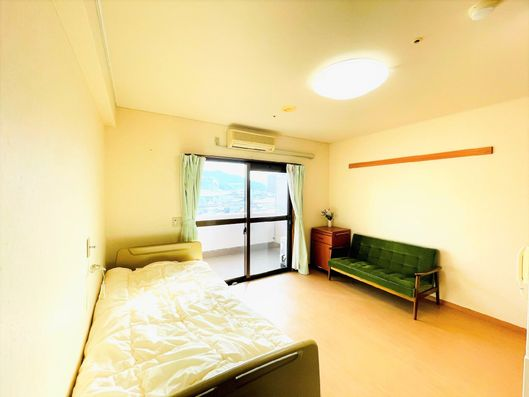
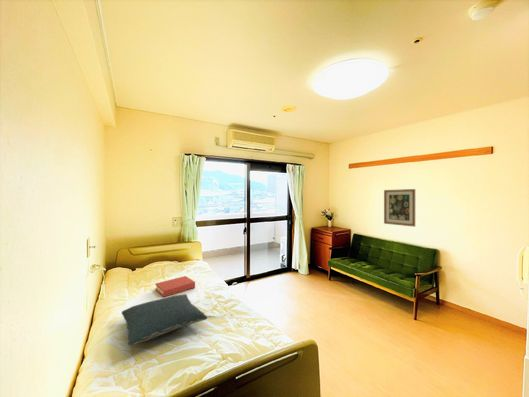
+ hardback book [154,275,196,298]
+ wall art [383,188,416,228]
+ pillow [121,293,208,347]
